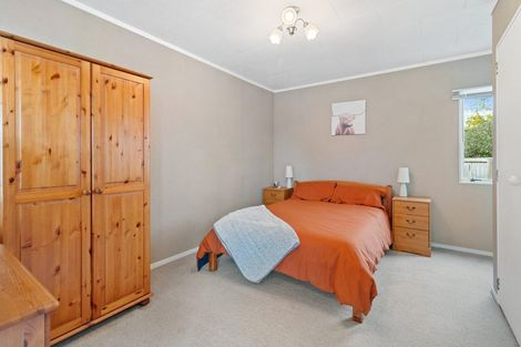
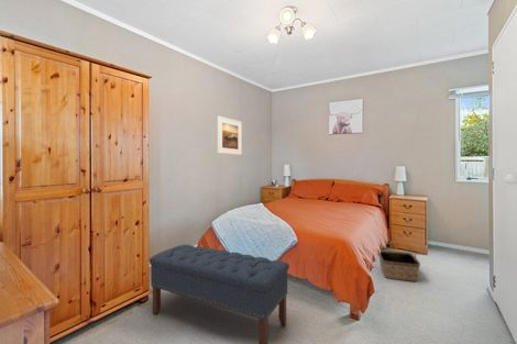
+ basket [377,241,421,282]
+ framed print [217,115,243,156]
+ bench [148,244,290,344]
